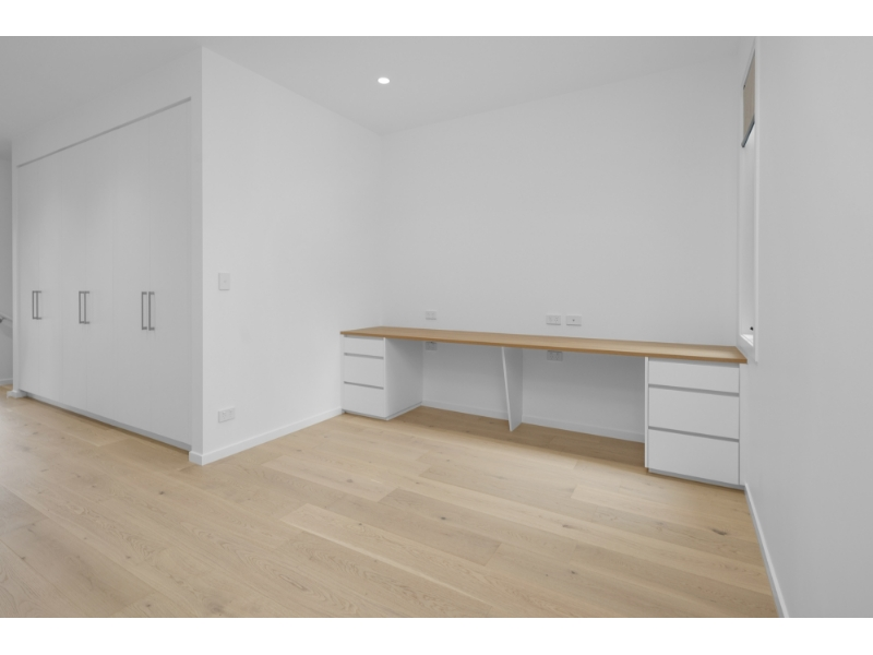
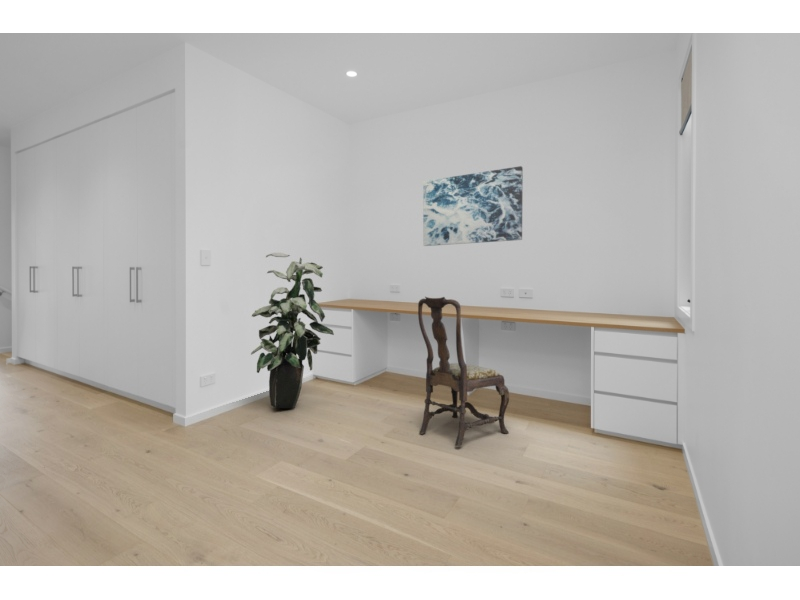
+ dining chair [417,296,510,448]
+ wall art [422,165,524,247]
+ indoor plant [250,252,335,409]
